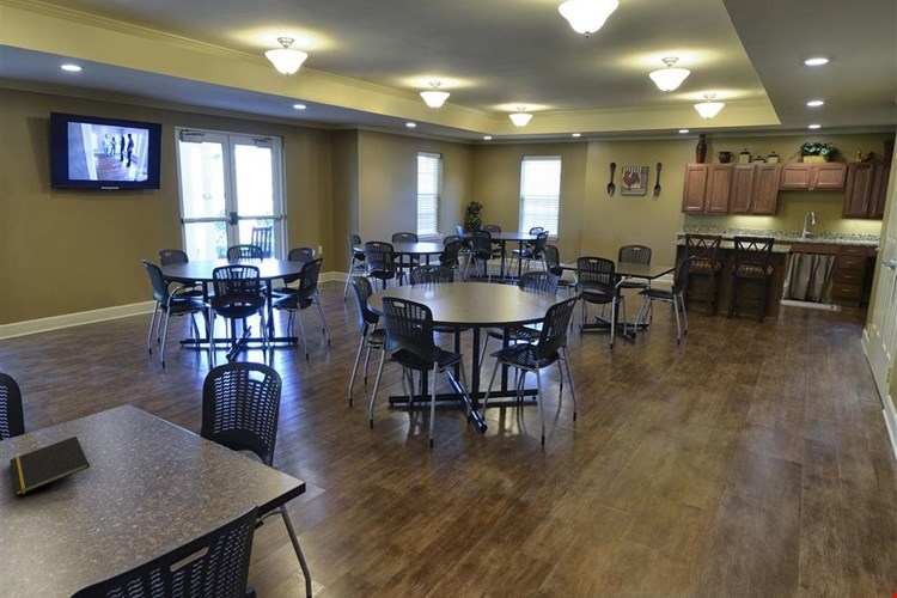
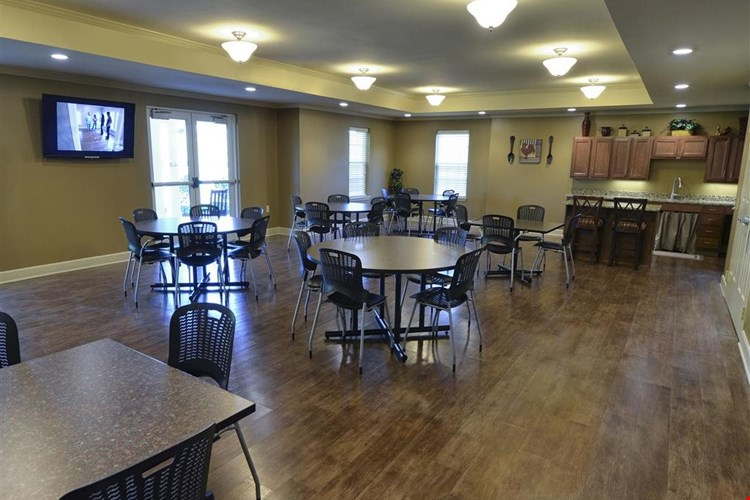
- notepad [8,435,91,498]
